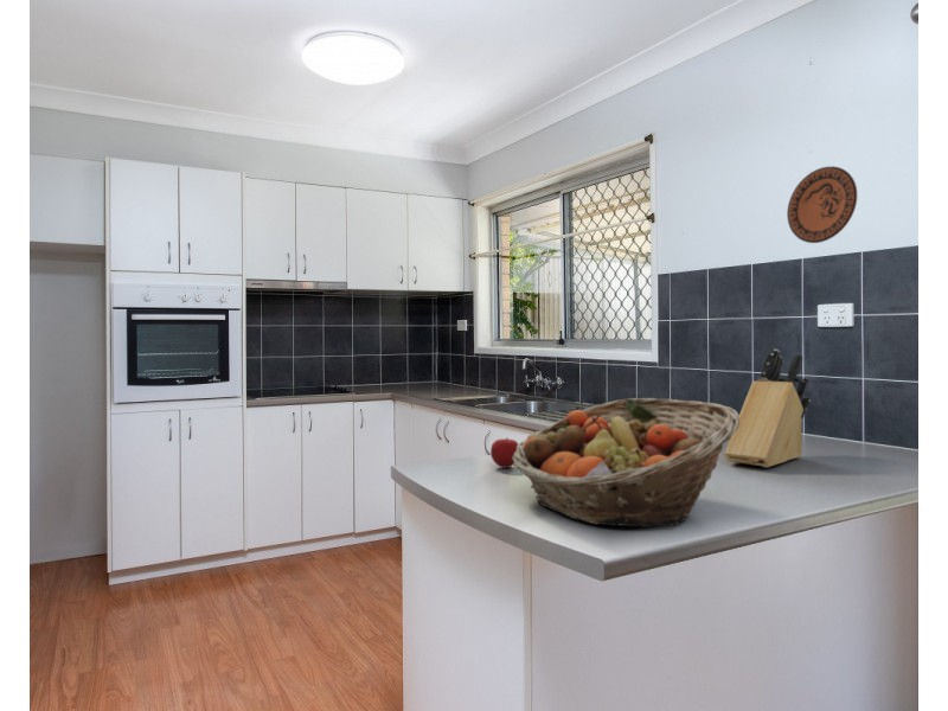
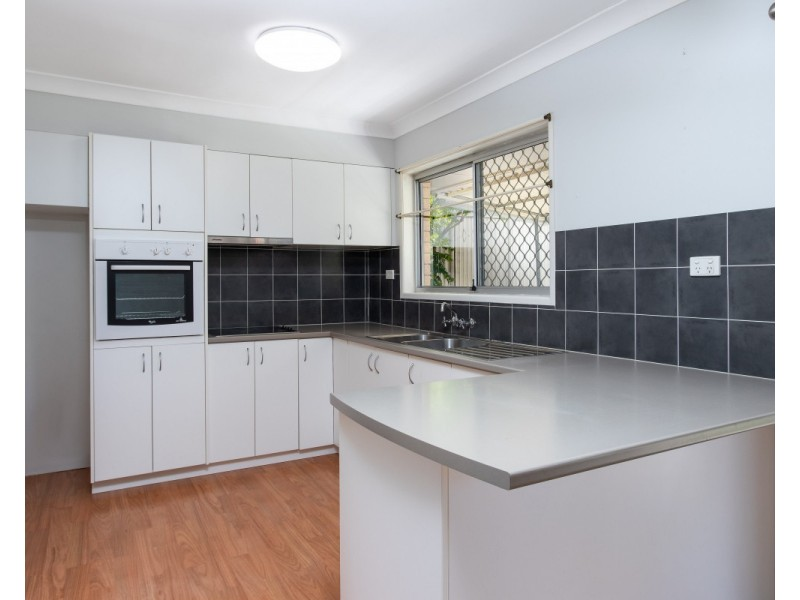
- apple [489,436,519,469]
- knife block [724,348,812,468]
- fruit basket [512,397,741,529]
- decorative plate [786,165,858,244]
